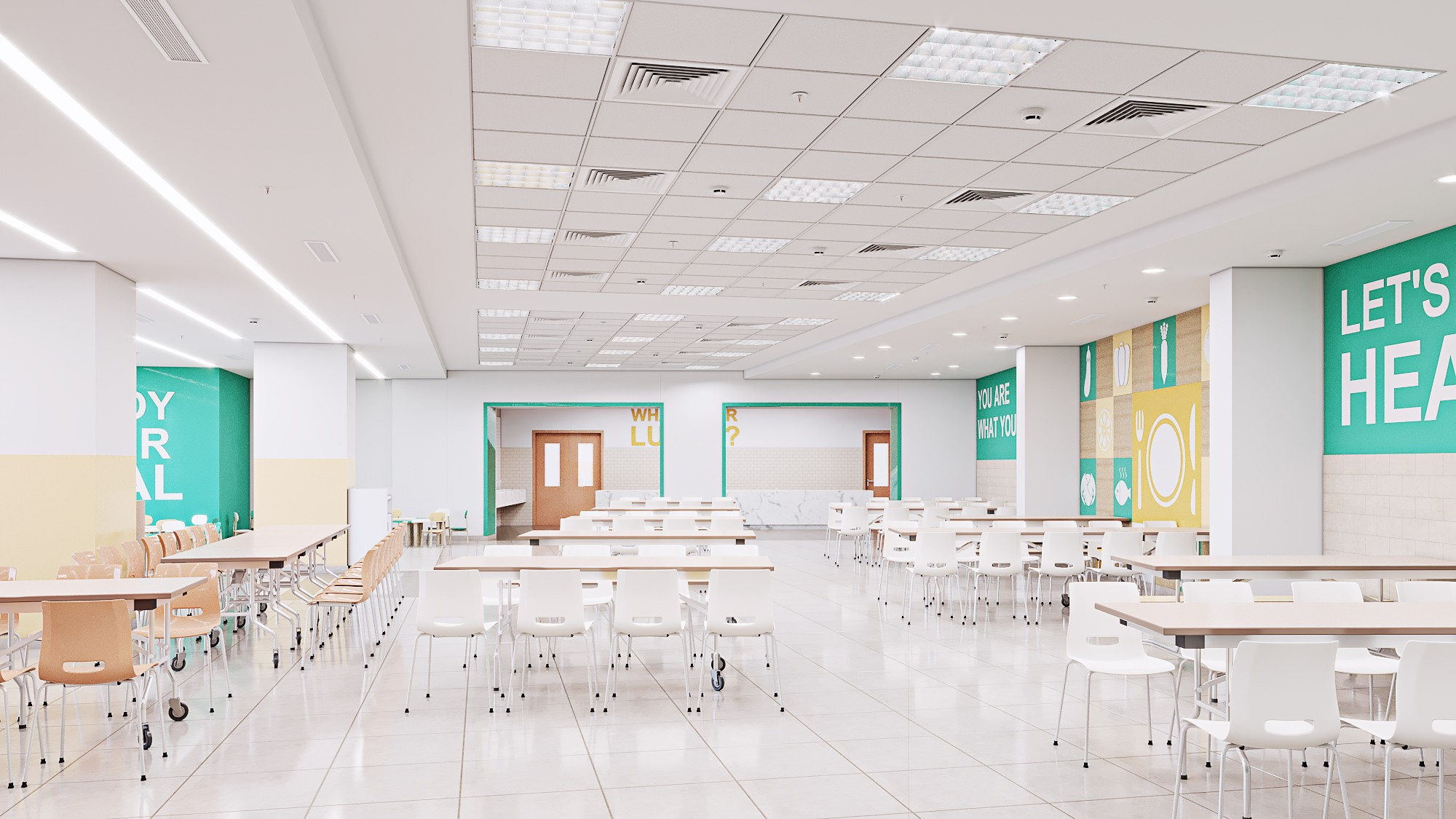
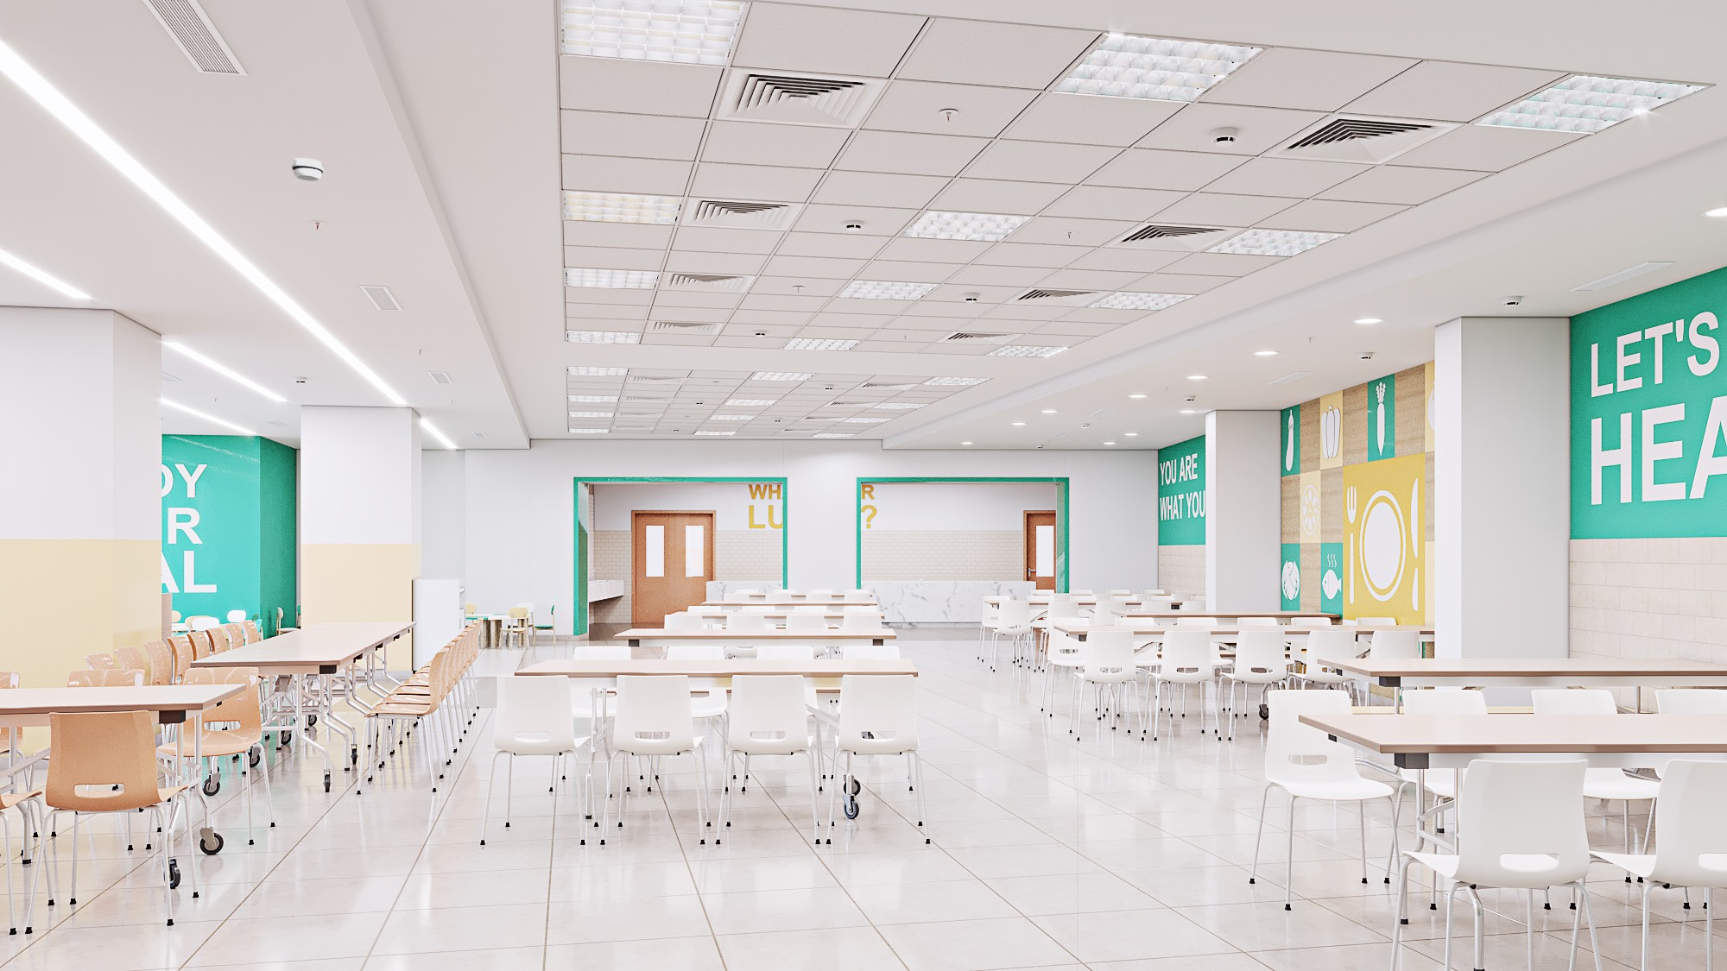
+ smoke detector [291,156,325,183]
